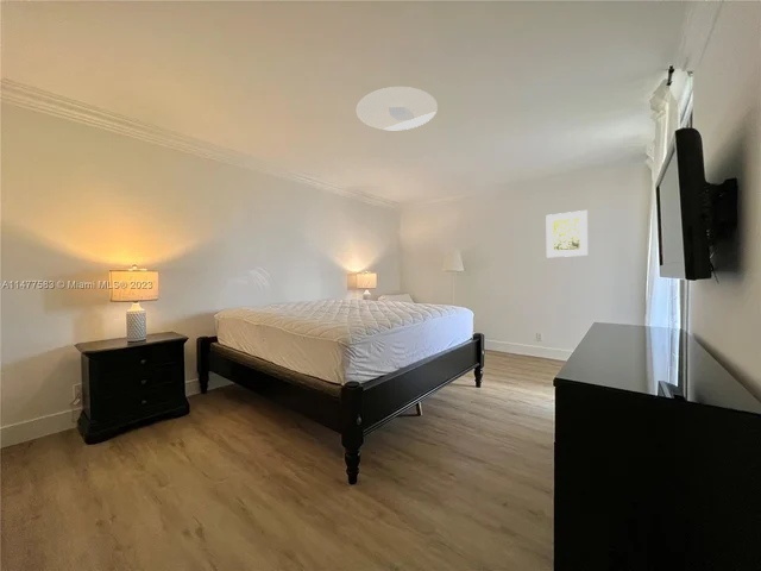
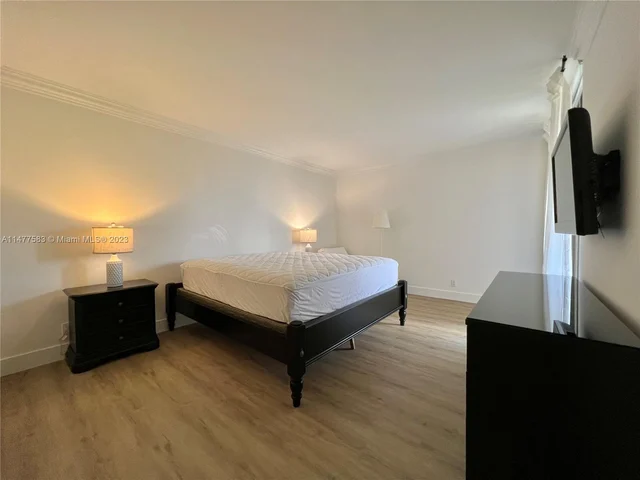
- ceiling light [356,86,439,131]
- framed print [546,209,589,258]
